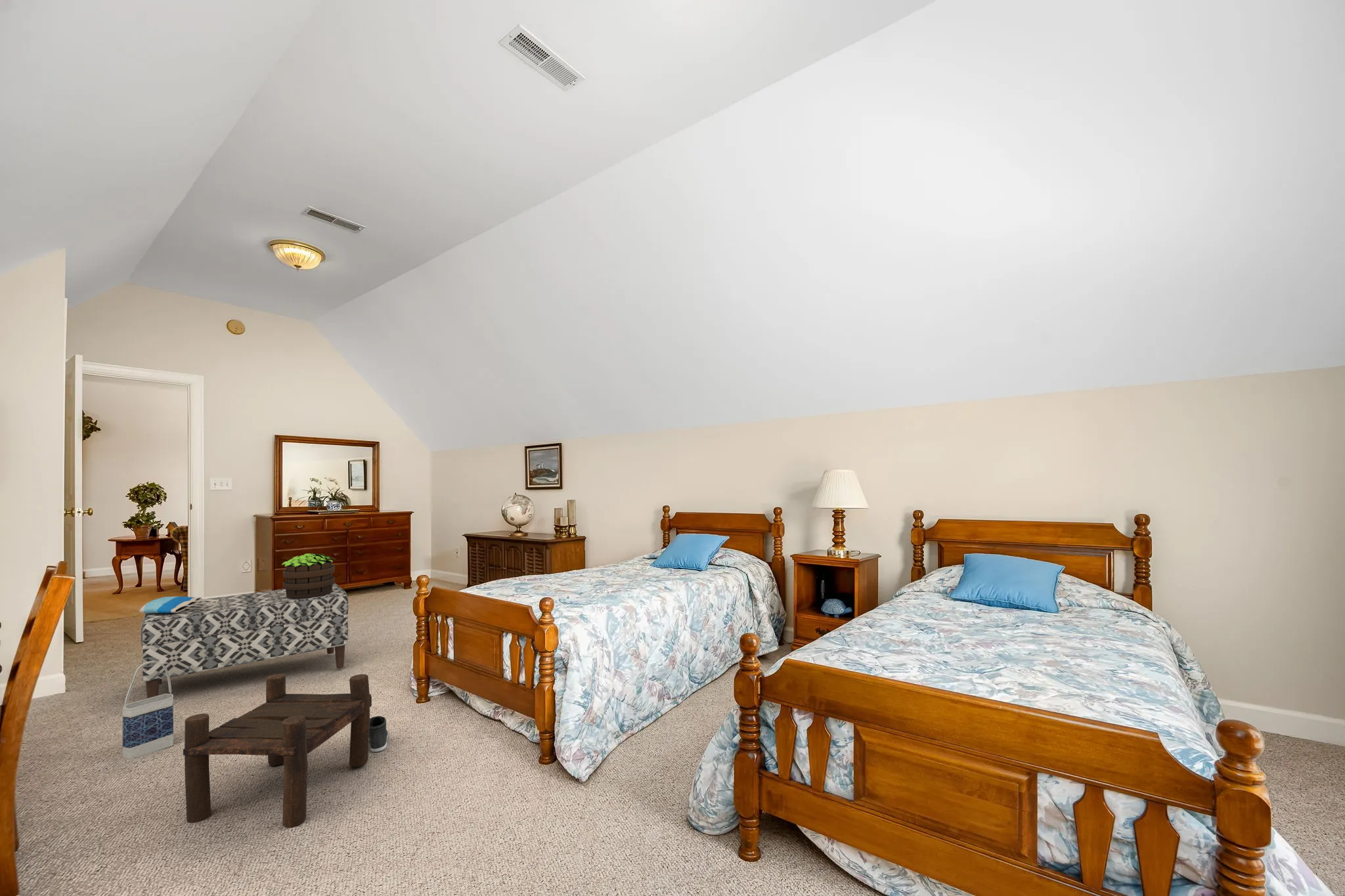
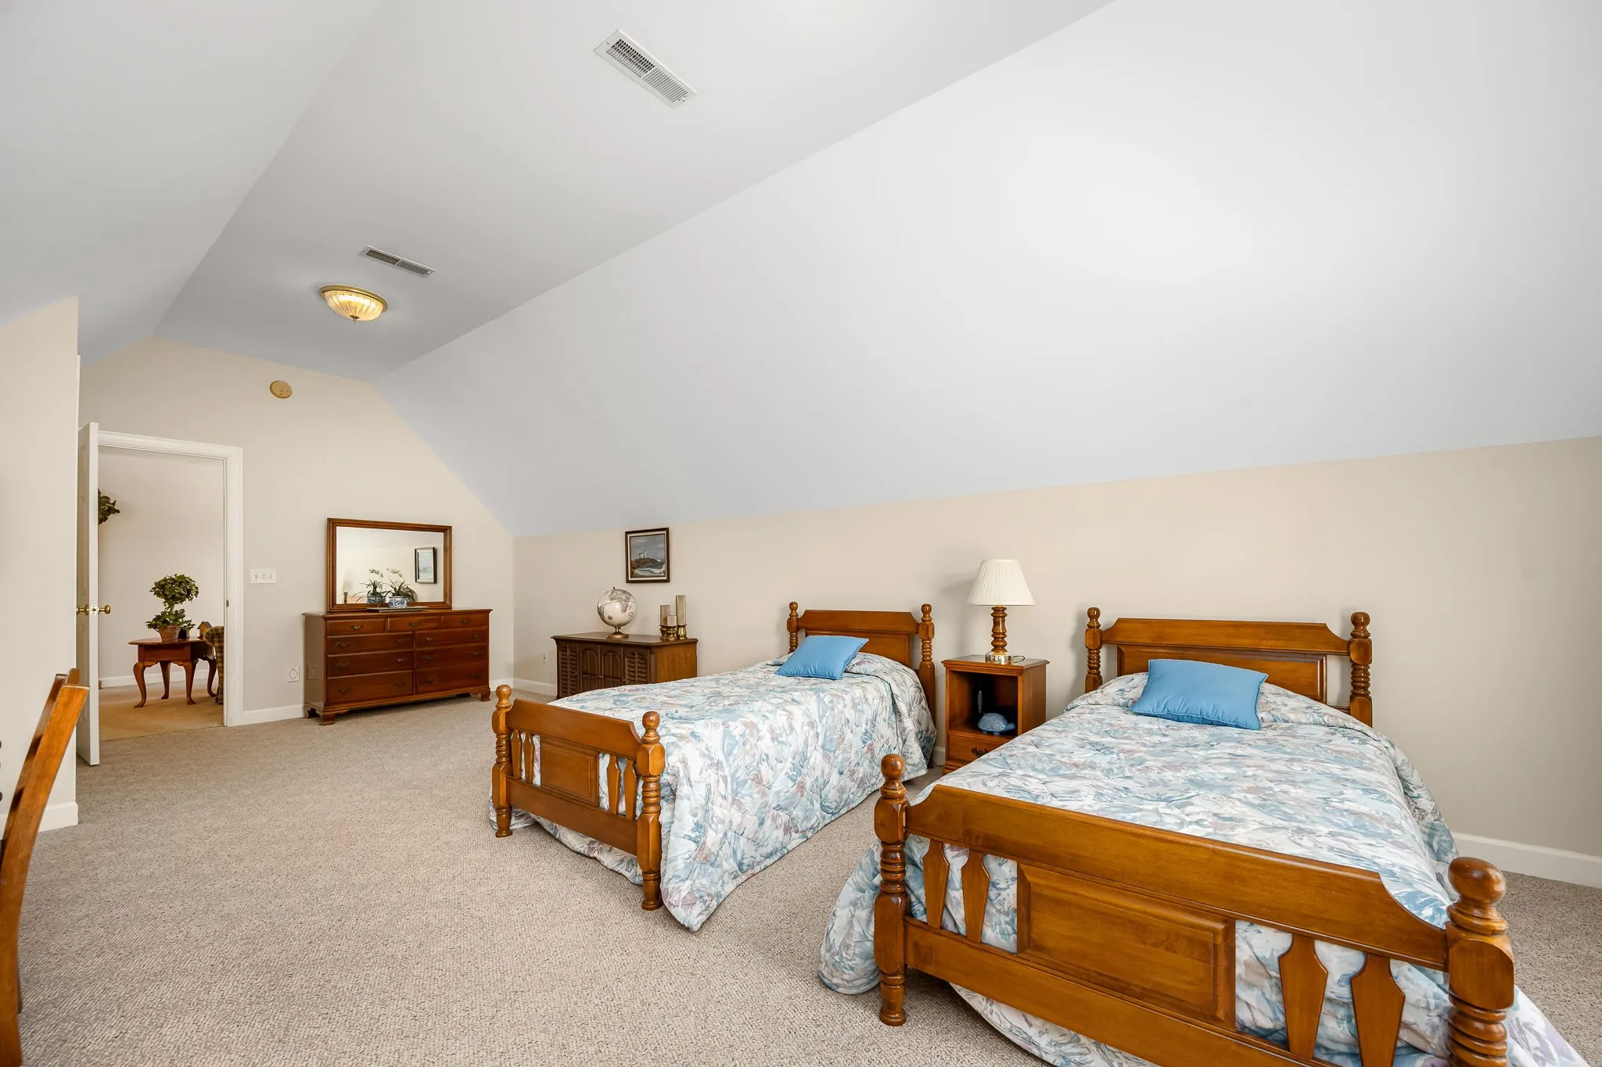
- bag [122,661,174,759]
- tote bag [139,596,219,614]
- stool [183,673,372,828]
- bench [140,583,349,698]
- potted plant [281,553,336,599]
- sneaker [369,715,389,753]
